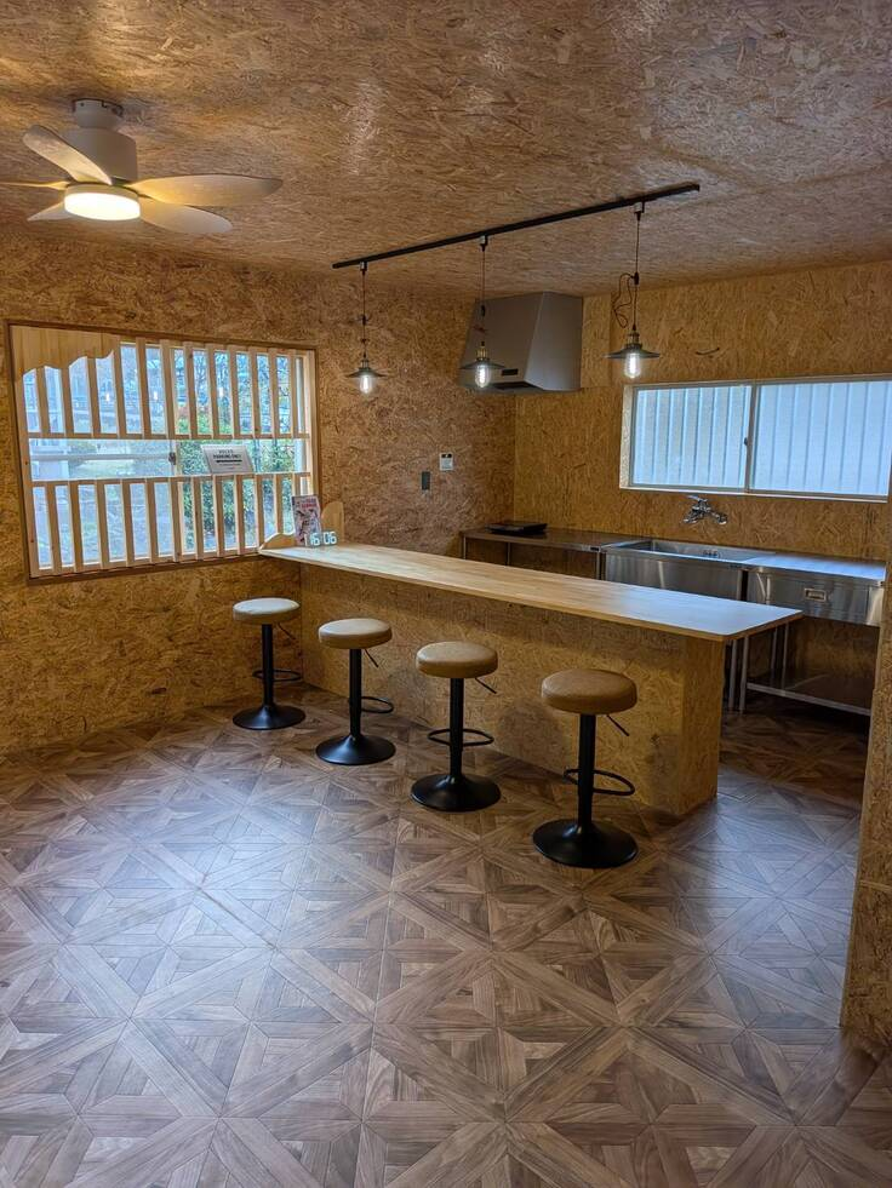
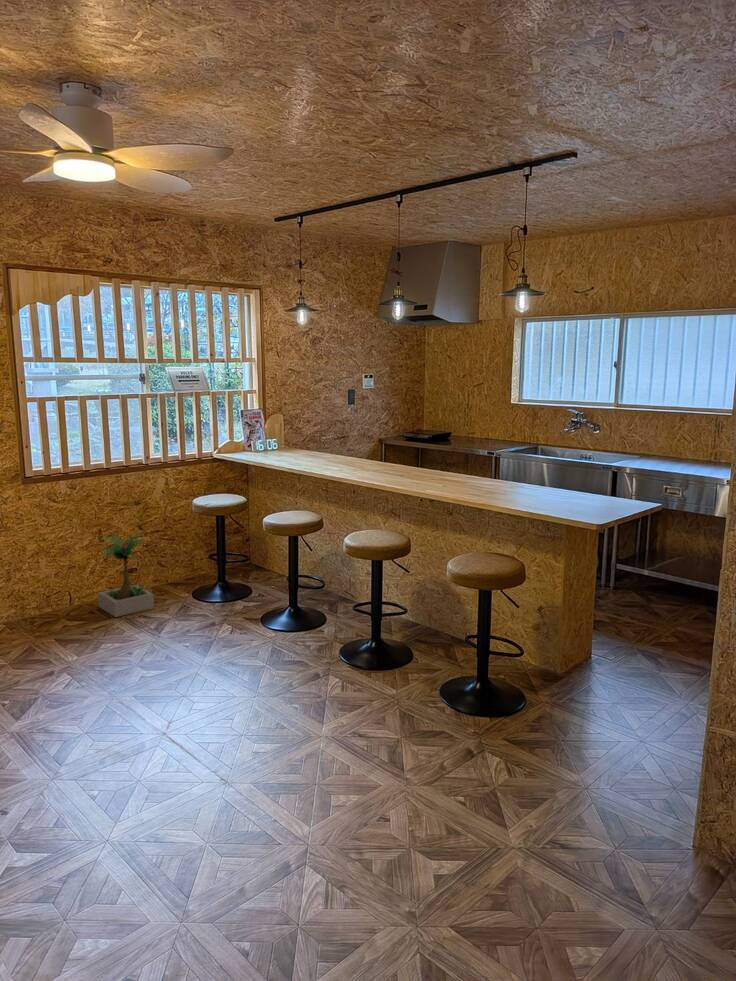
+ potted plant [97,531,155,618]
